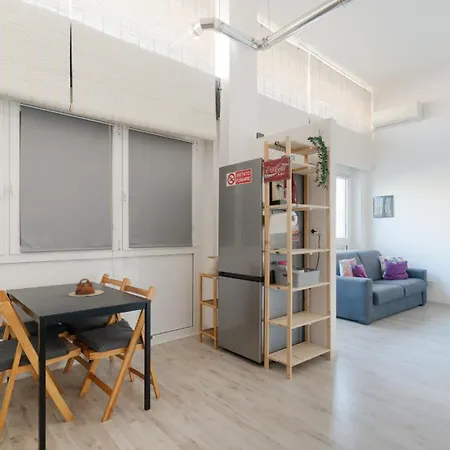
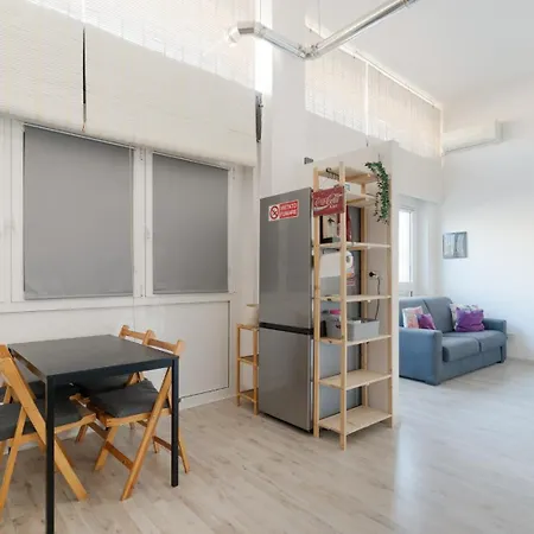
- teapot [67,277,105,298]
